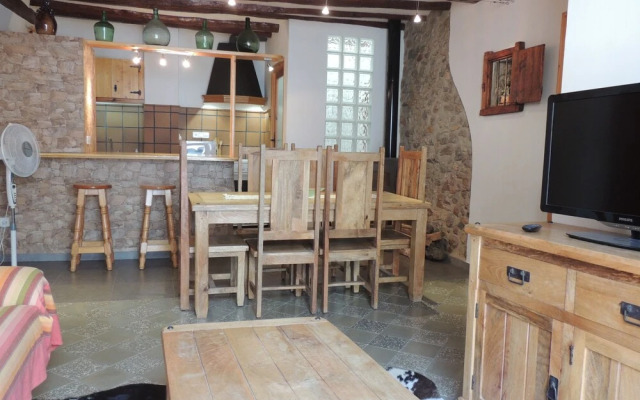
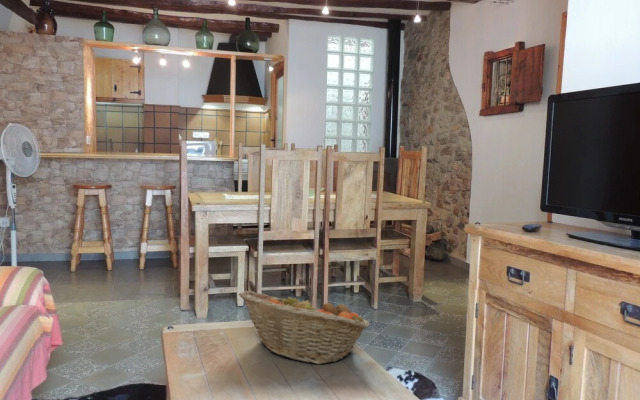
+ fruit basket [238,290,370,365]
